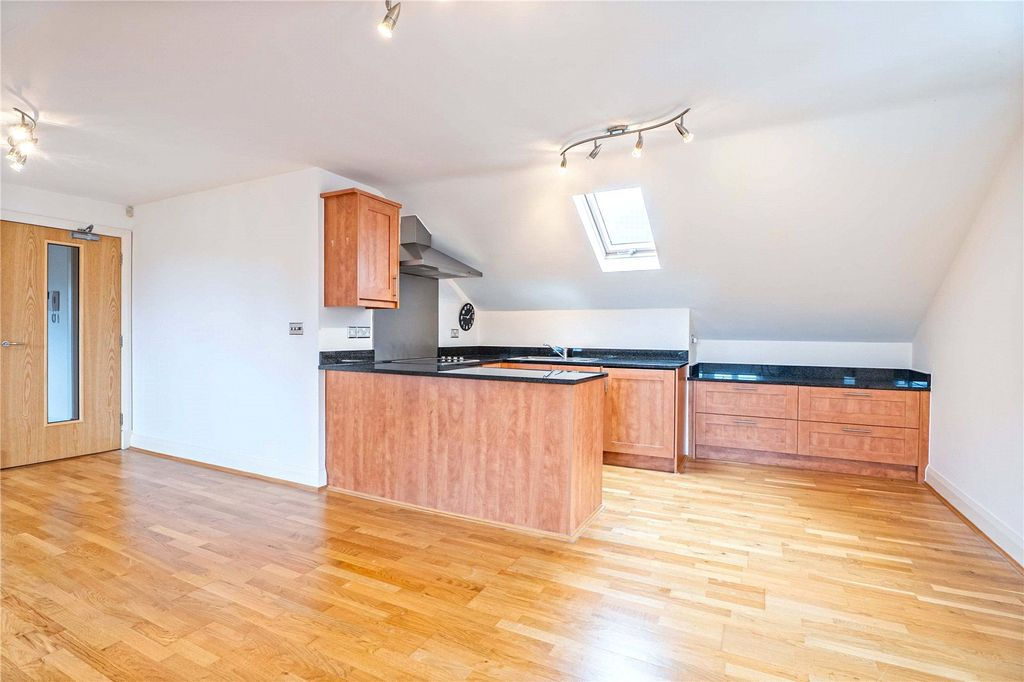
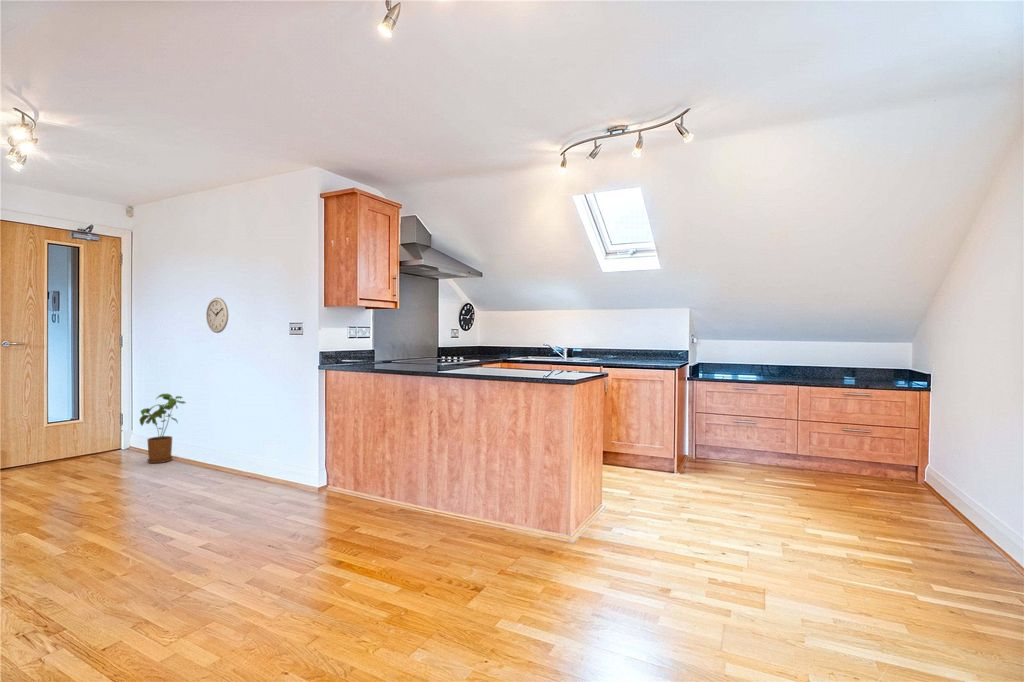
+ house plant [139,393,187,464]
+ wall clock [205,297,229,334]
